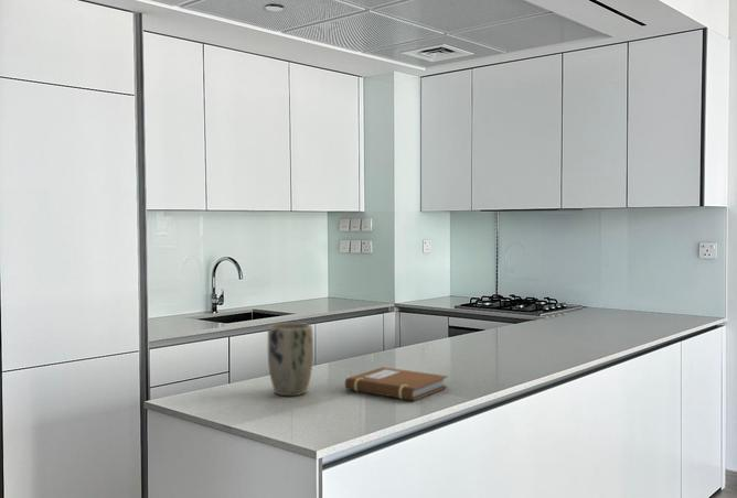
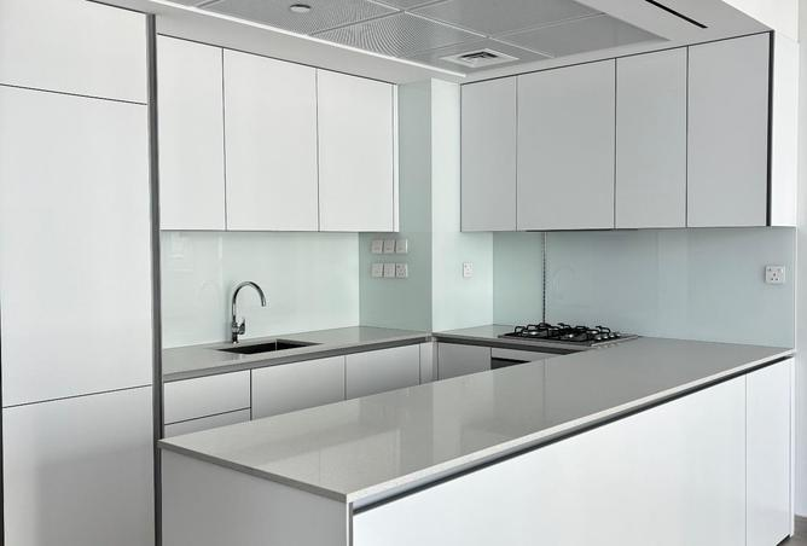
- notebook [344,366,448,401]
- plant pot [267,322,314,397]
